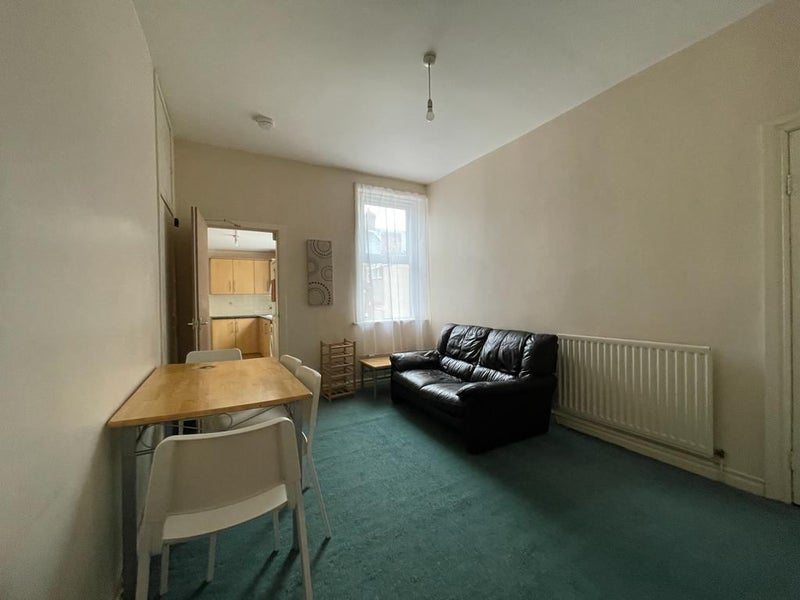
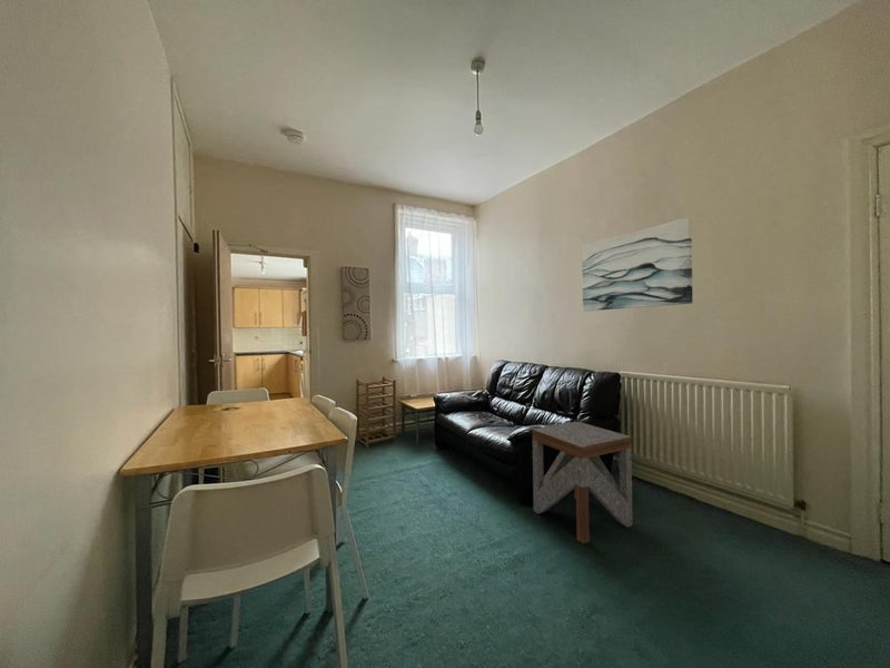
+ side table [532,421,633,546]
+ wall art [581,216,694,312]
